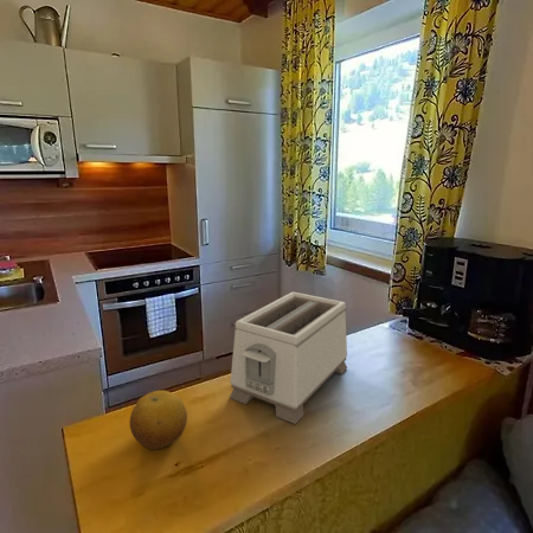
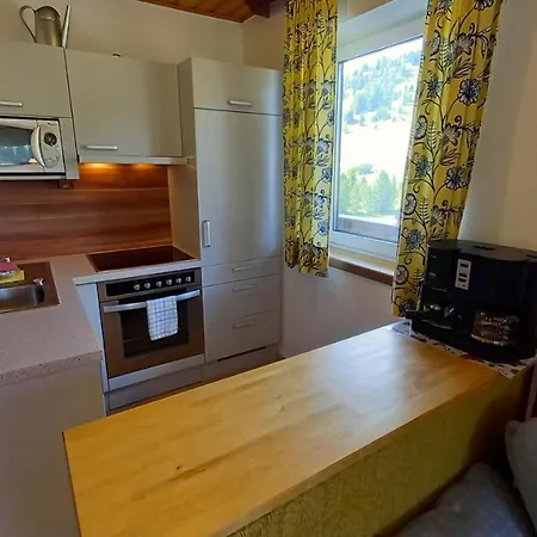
- fruit [129,390,188,450]
- toaster [229,291,348,425]
